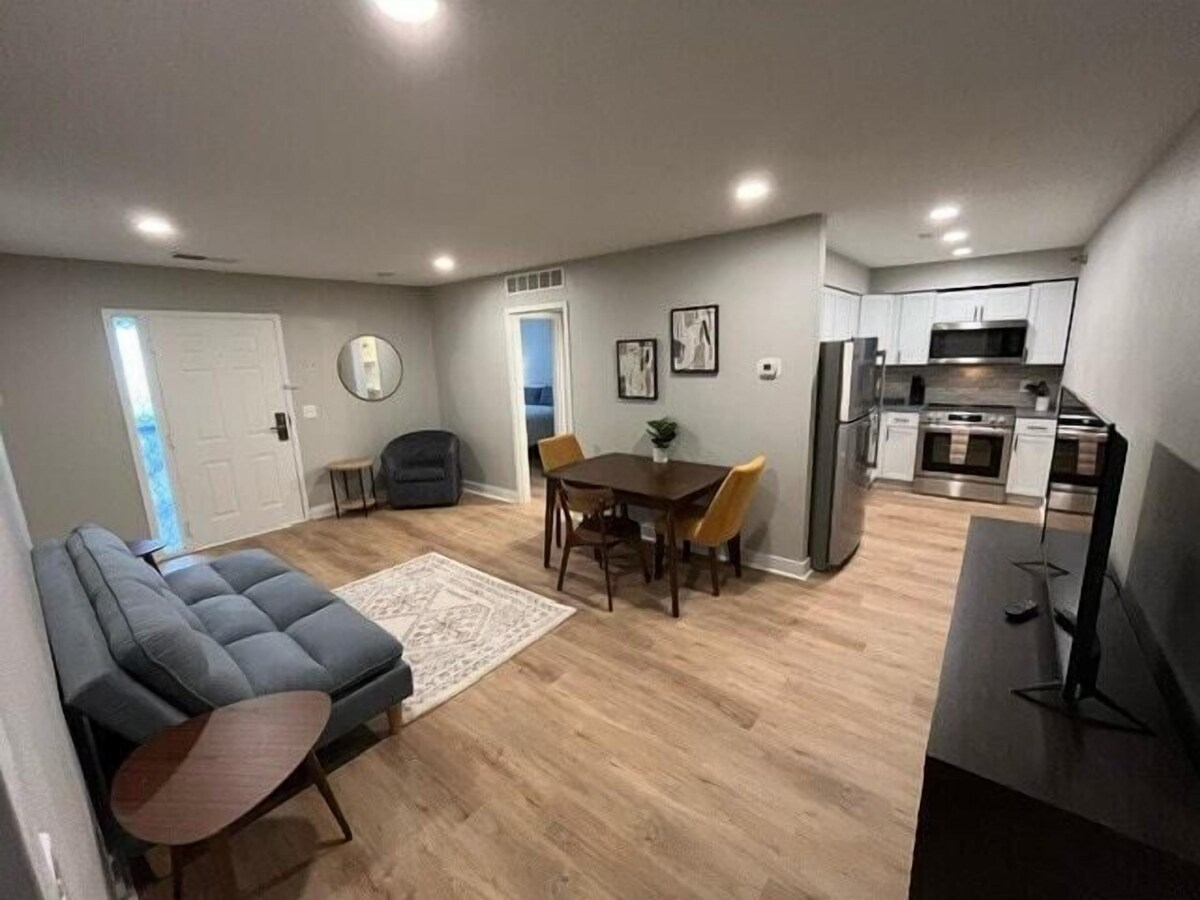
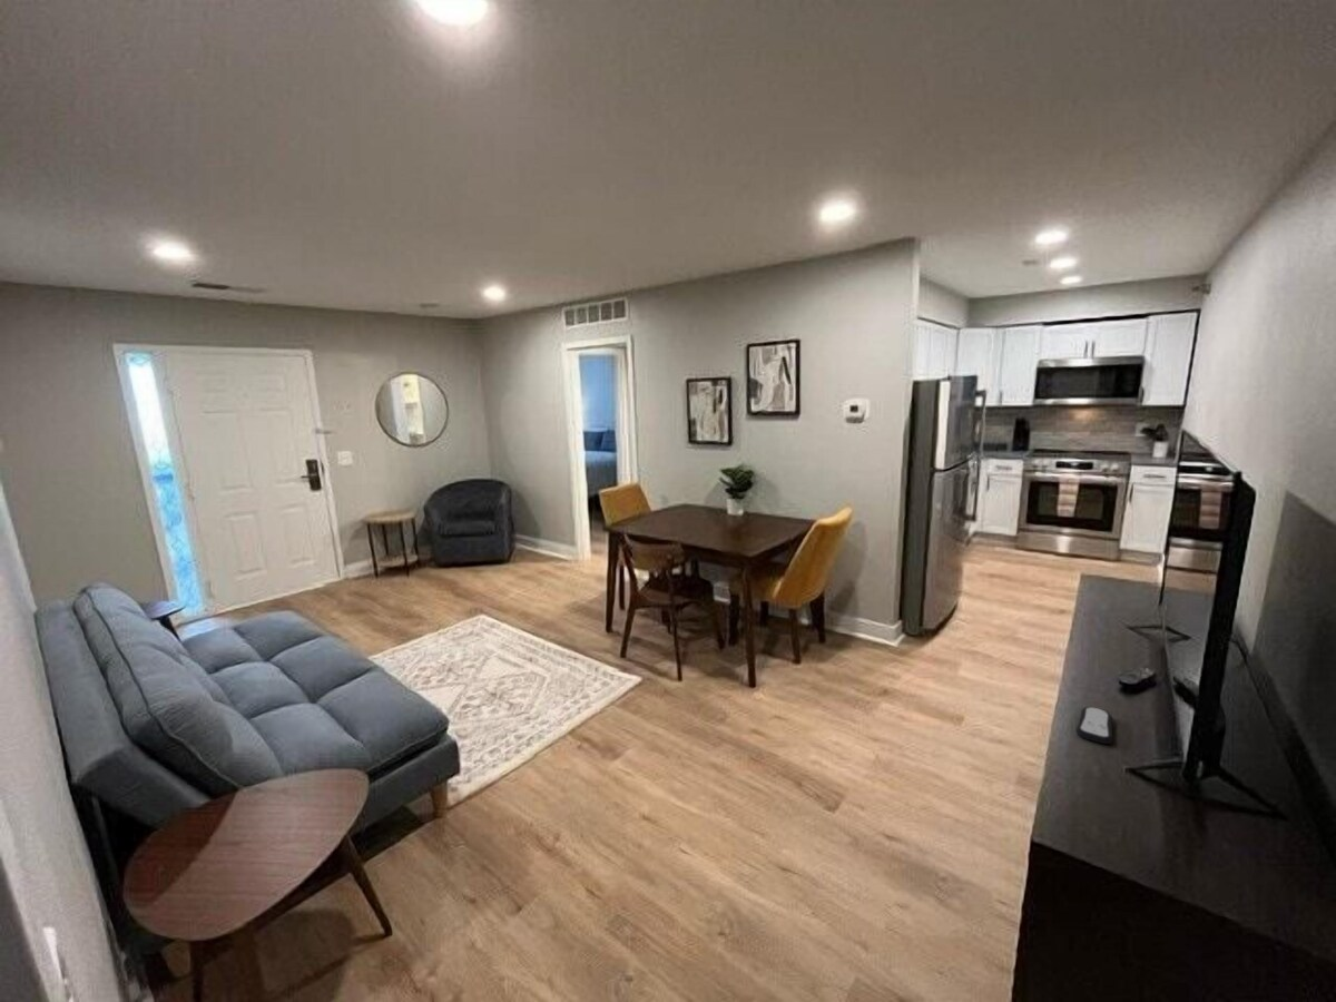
+ remote control [1074,706,1113,745]
